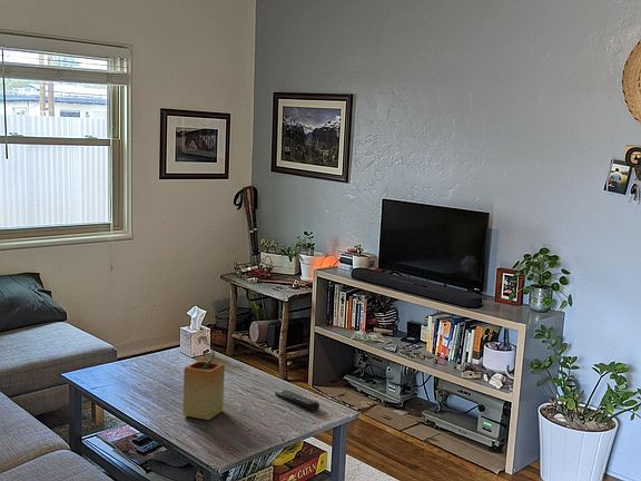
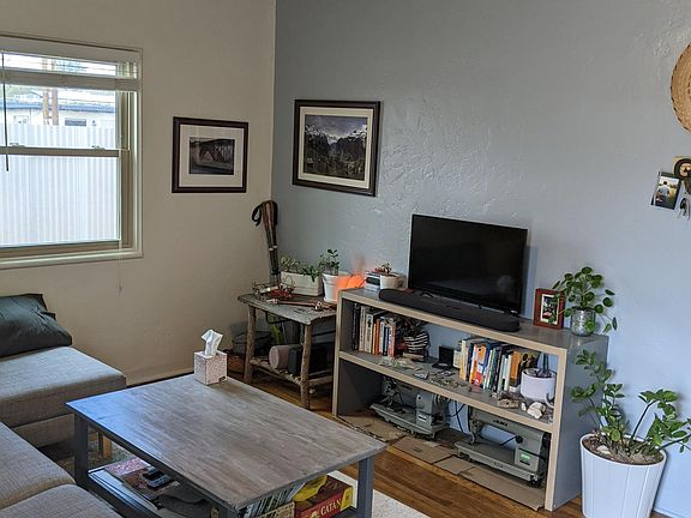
- potted plant [181,334,226,421]
- remote control [274,389,320,412]
